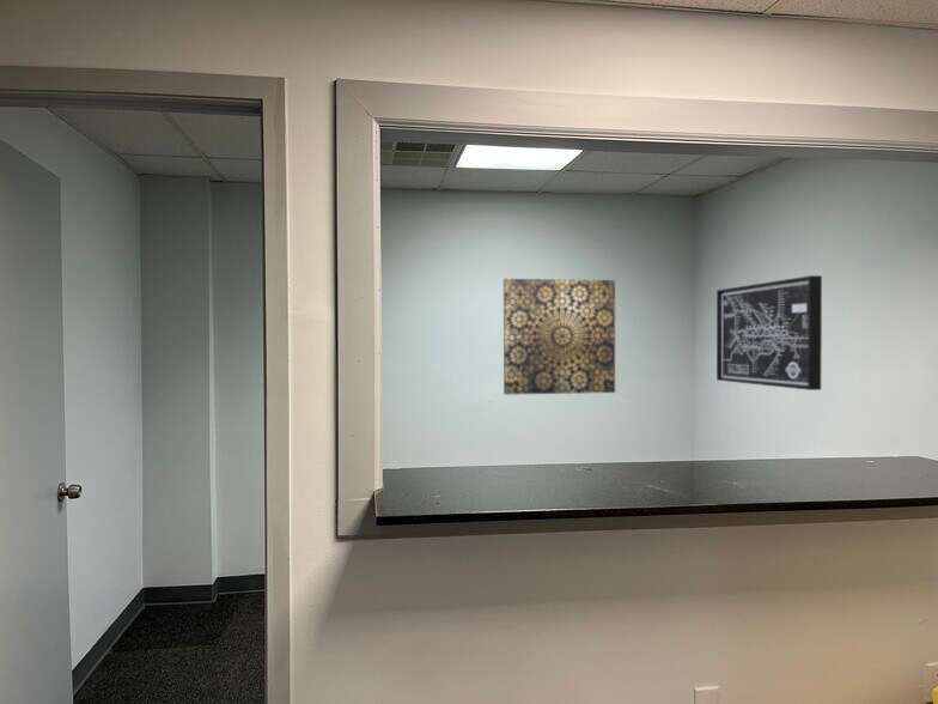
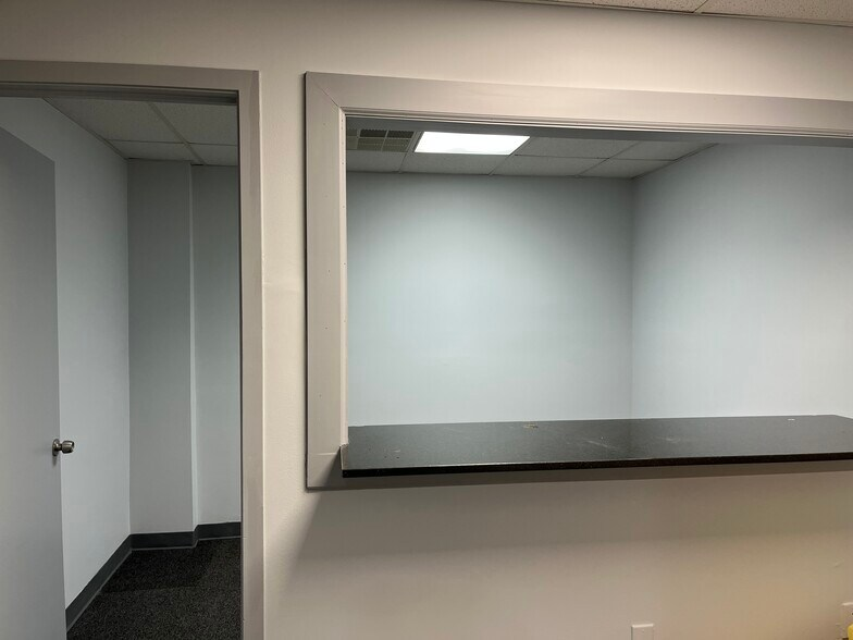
- wall art [715,274,823,392]
- wall art [502,278,616,396]
